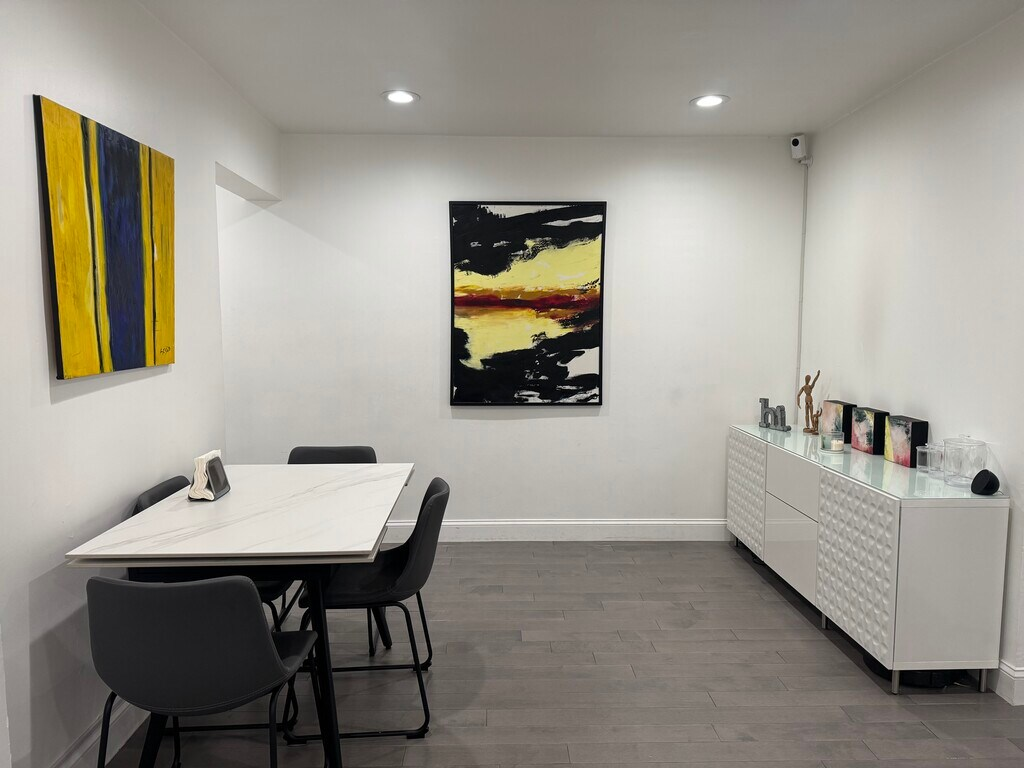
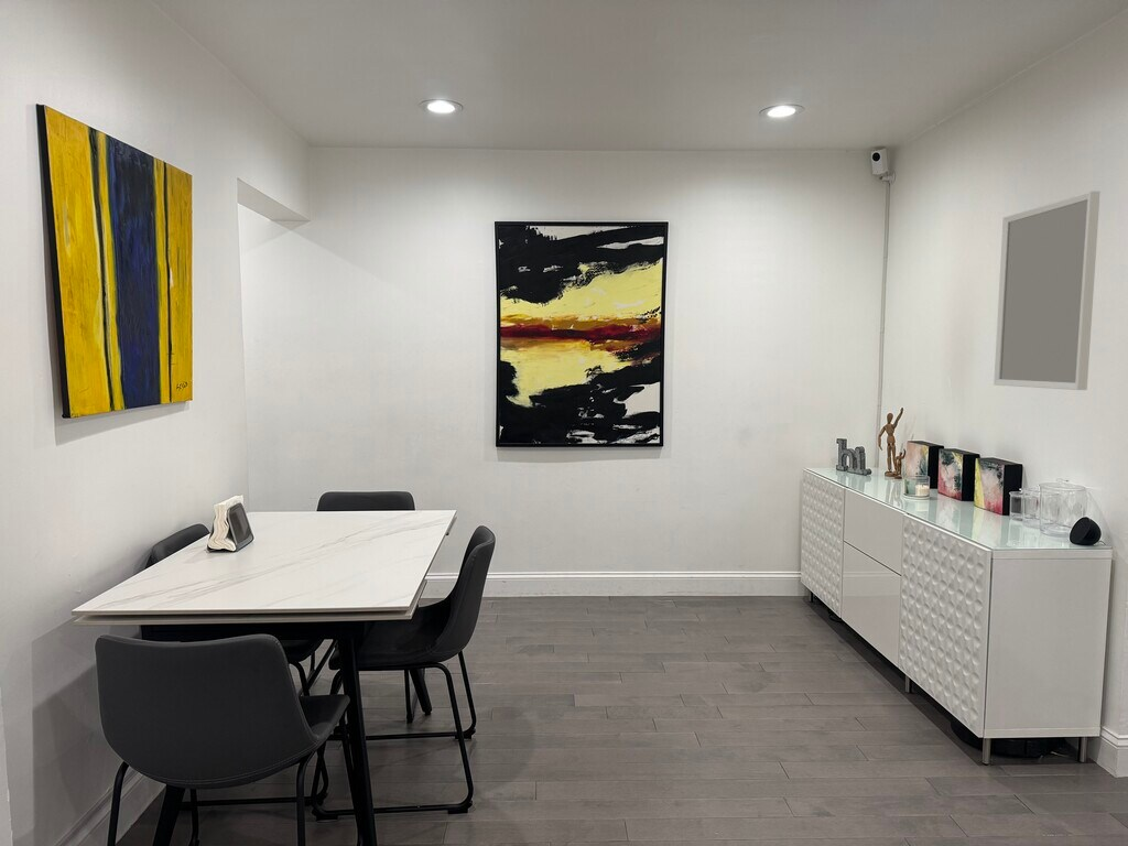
+ home mirror [993,191,1102,391]
